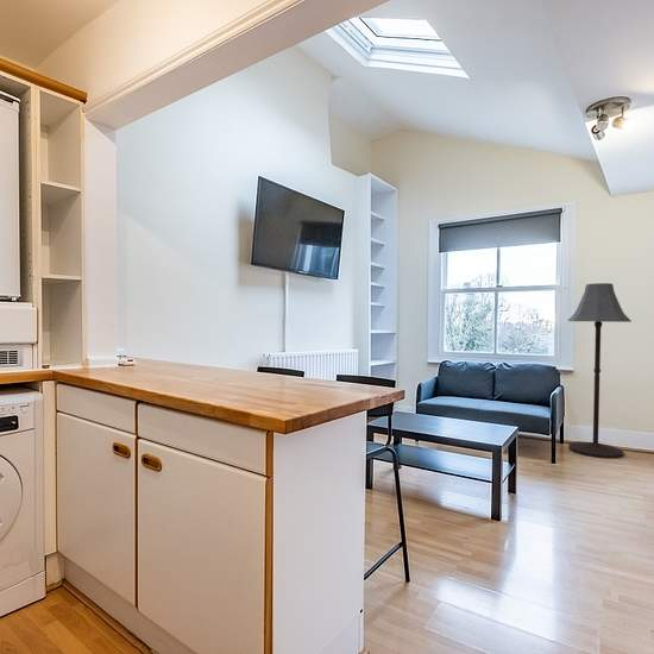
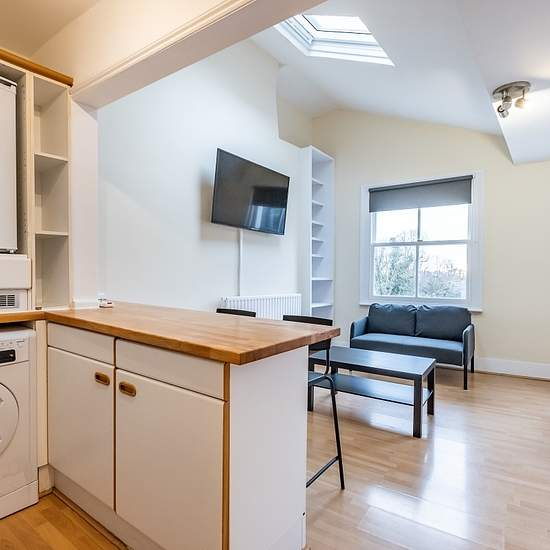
- floor lamp [567,282,633,460]
